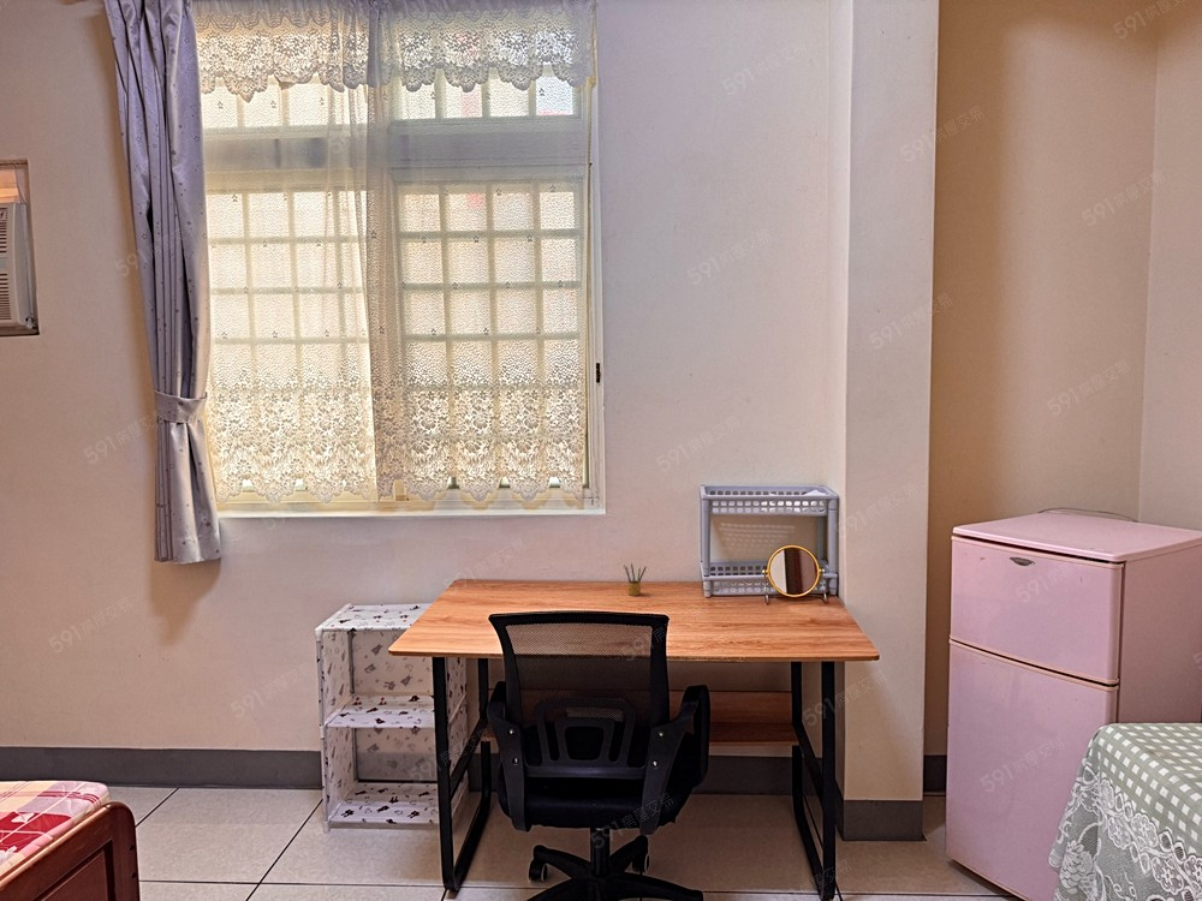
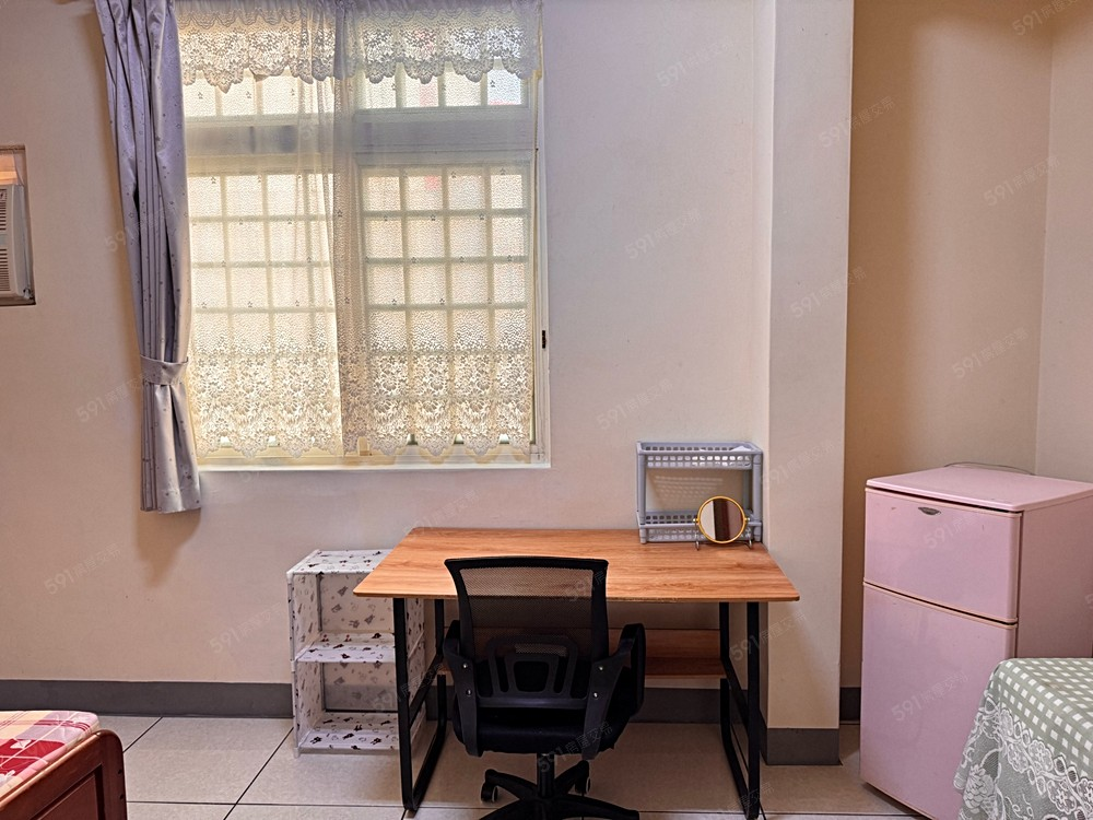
- pencil box [623,562,648,597]
